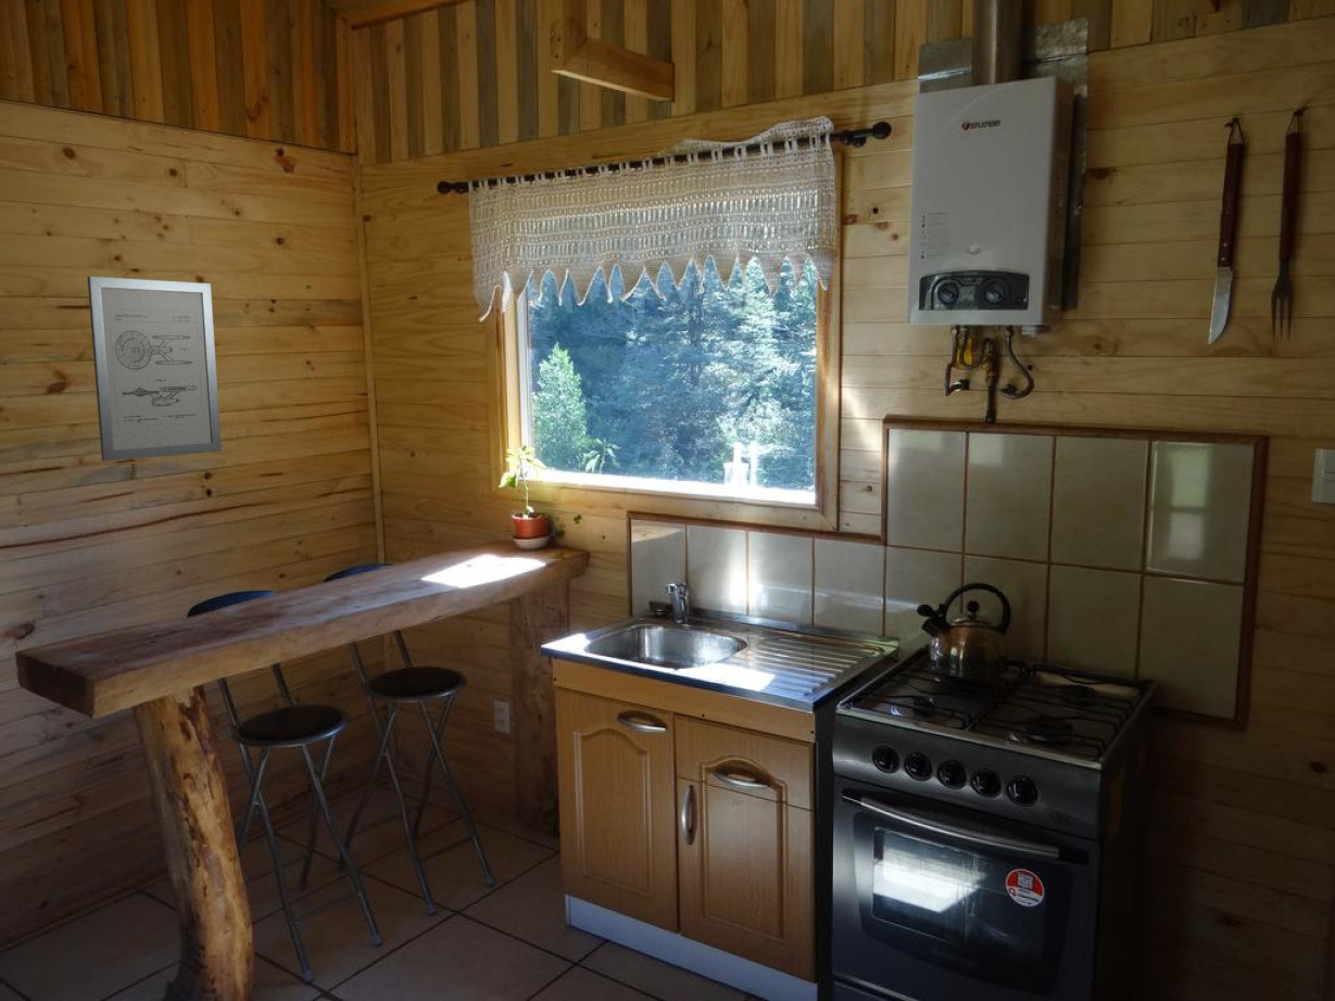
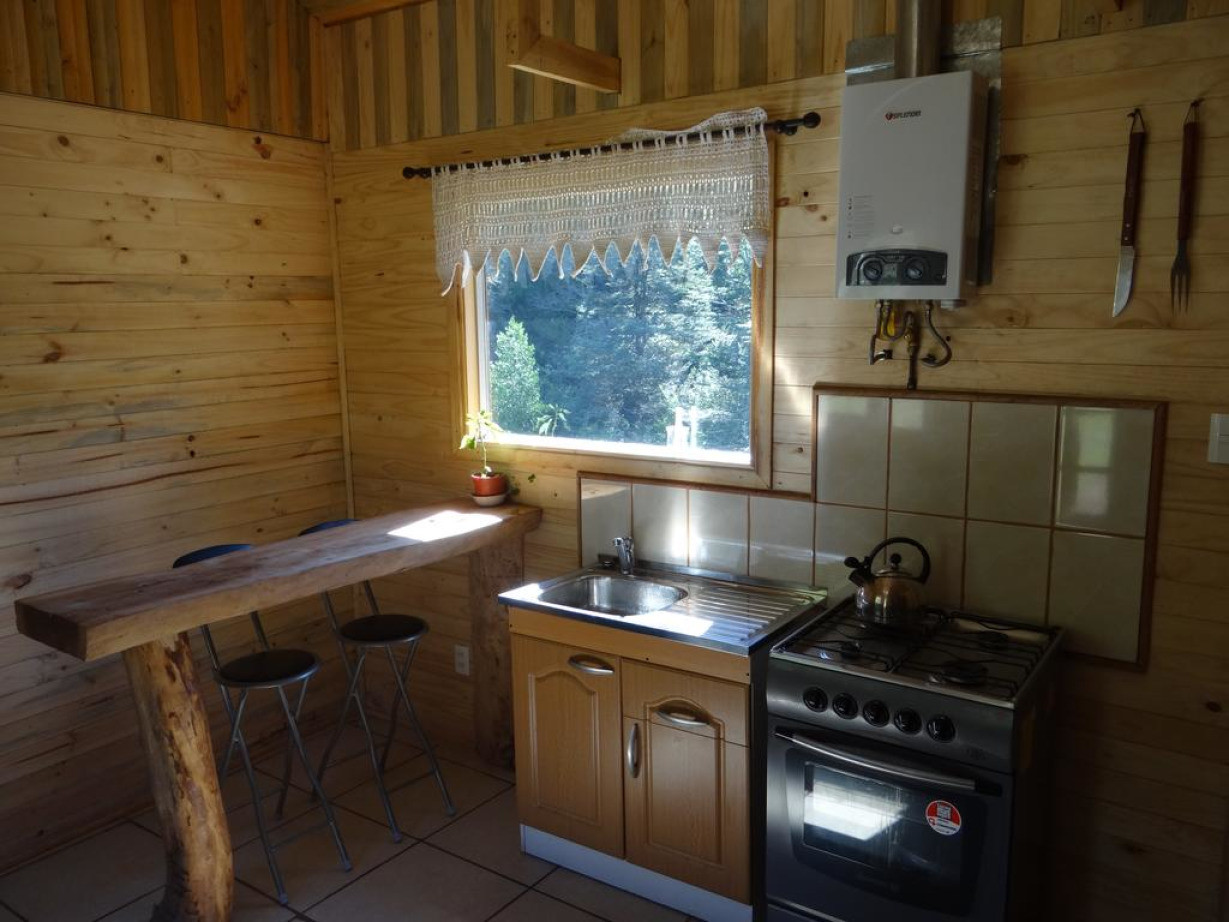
- wall art [86,276,223,461]
